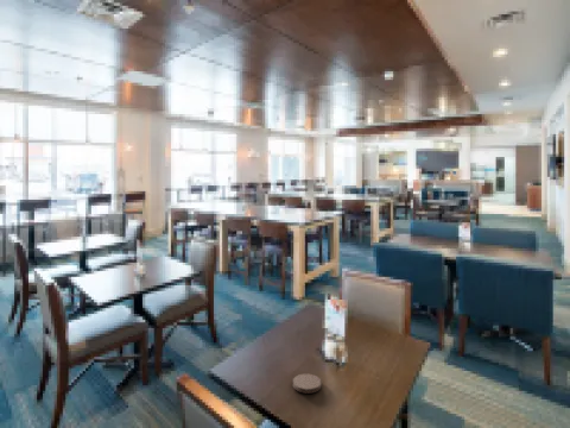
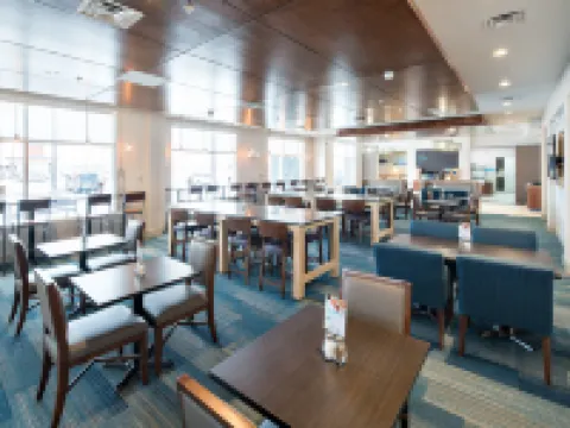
- coaster [292,373,322,395]
